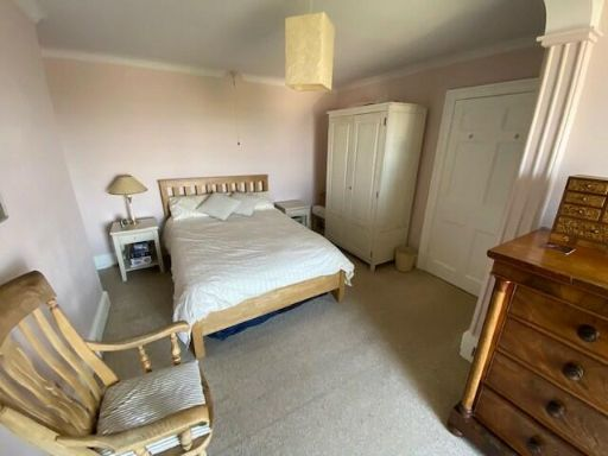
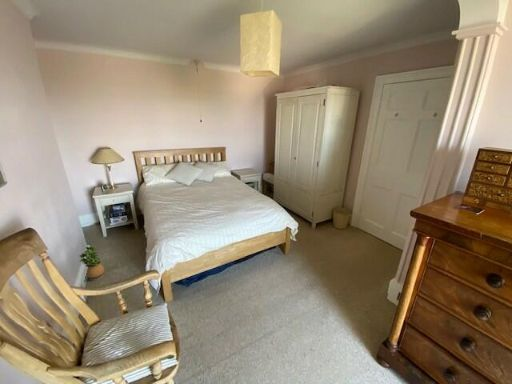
+ potted plant [78,244,106,282]
